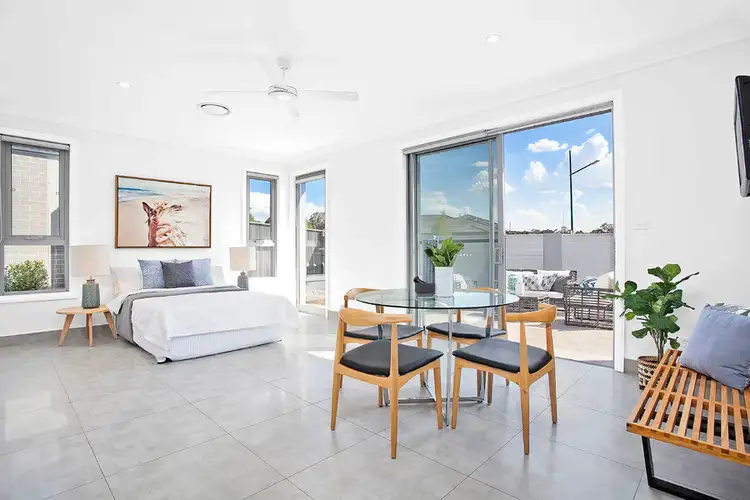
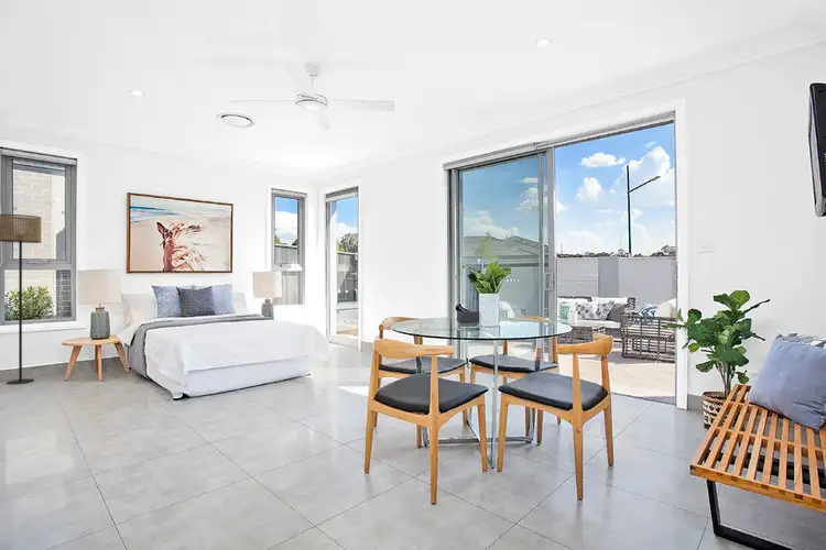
+ floor lamp [0,213,42,385]
